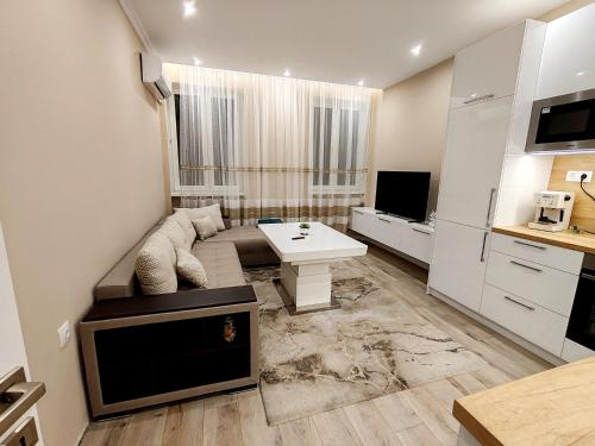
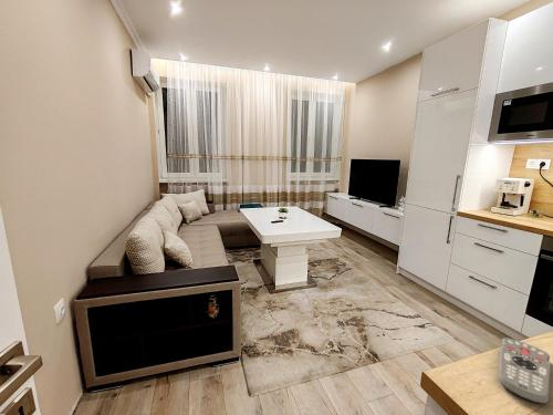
+ remote control [498,336,552,405]
